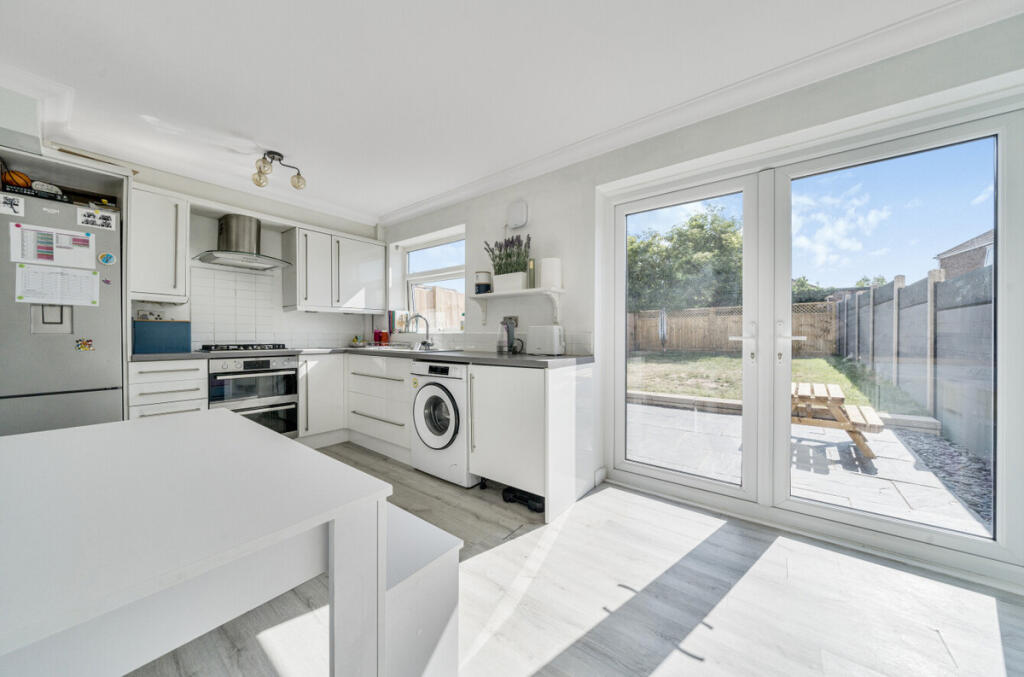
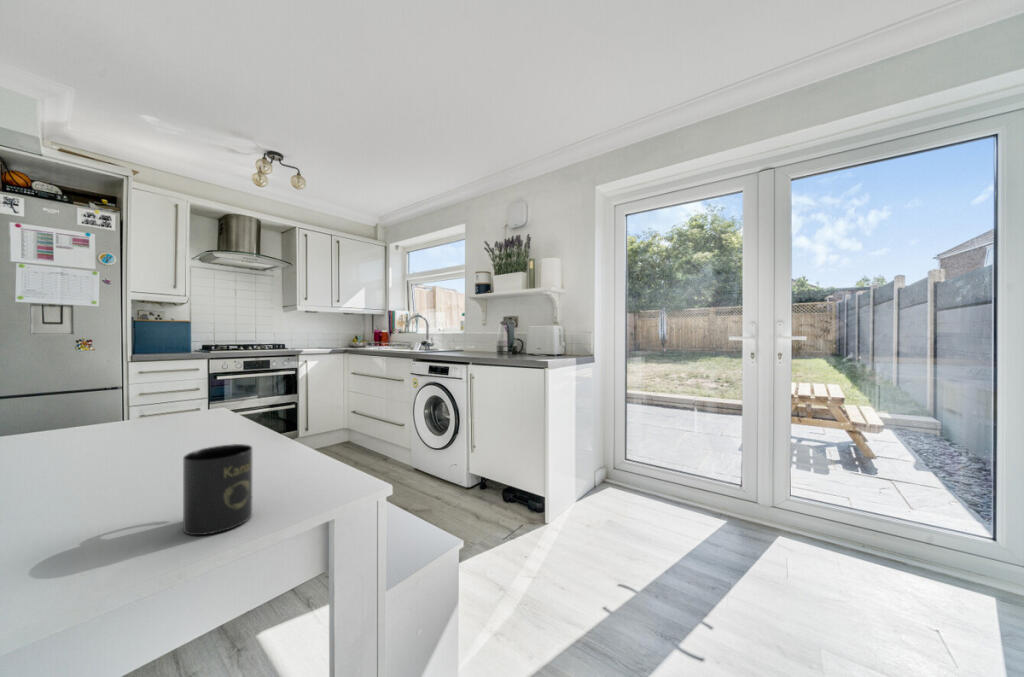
+ mug [182,443,253,536]
